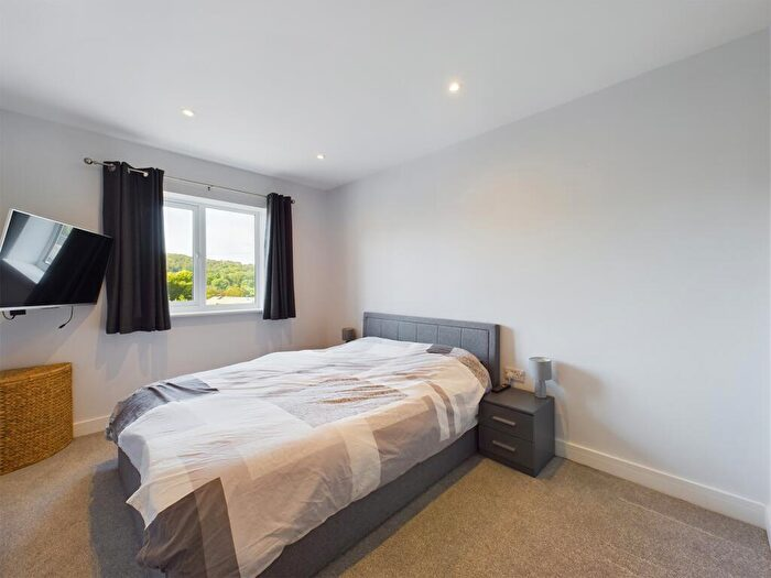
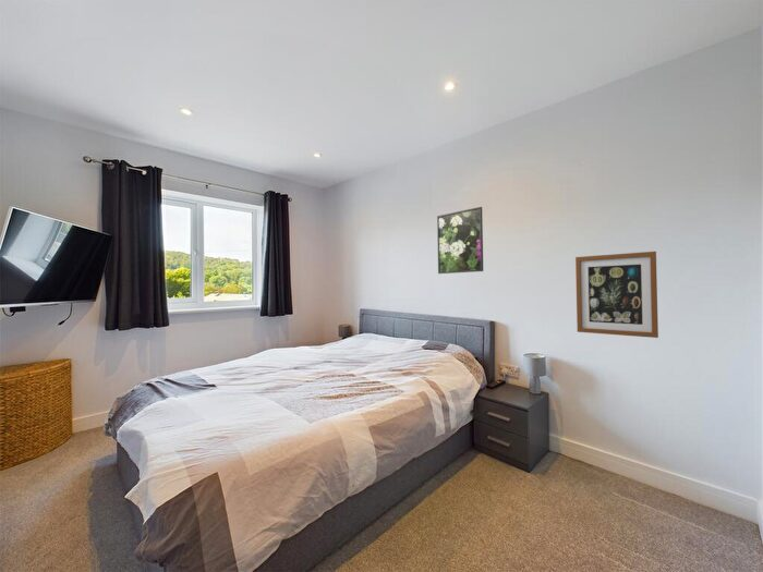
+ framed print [436,206,484,275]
+ wall art [574,251,659,339]
